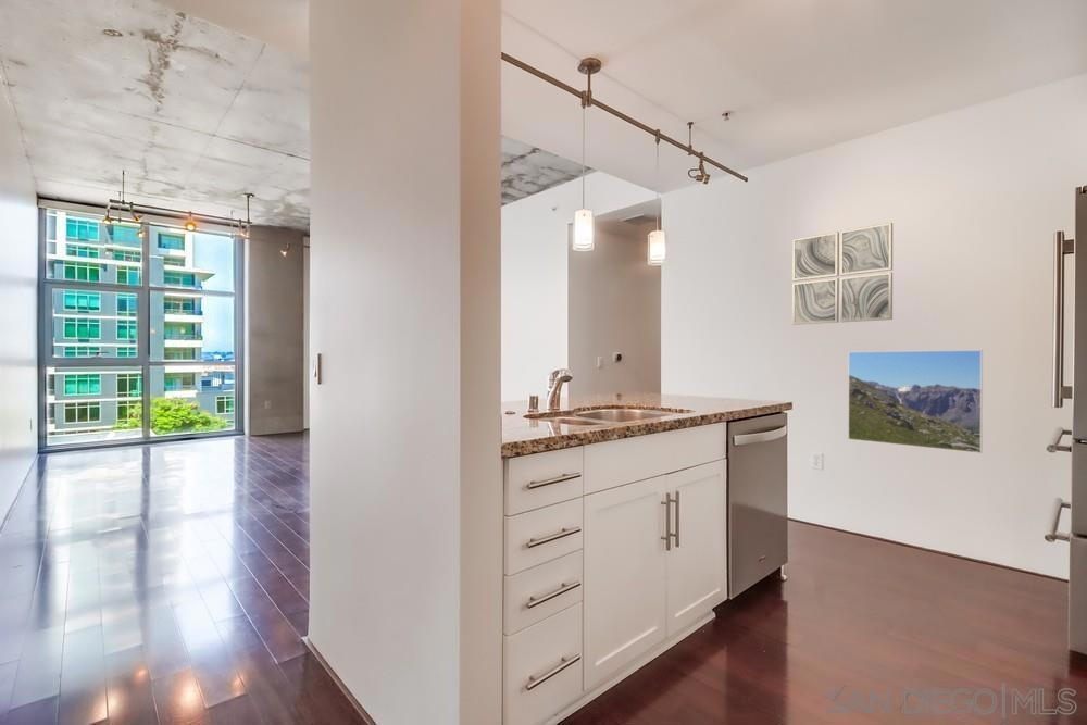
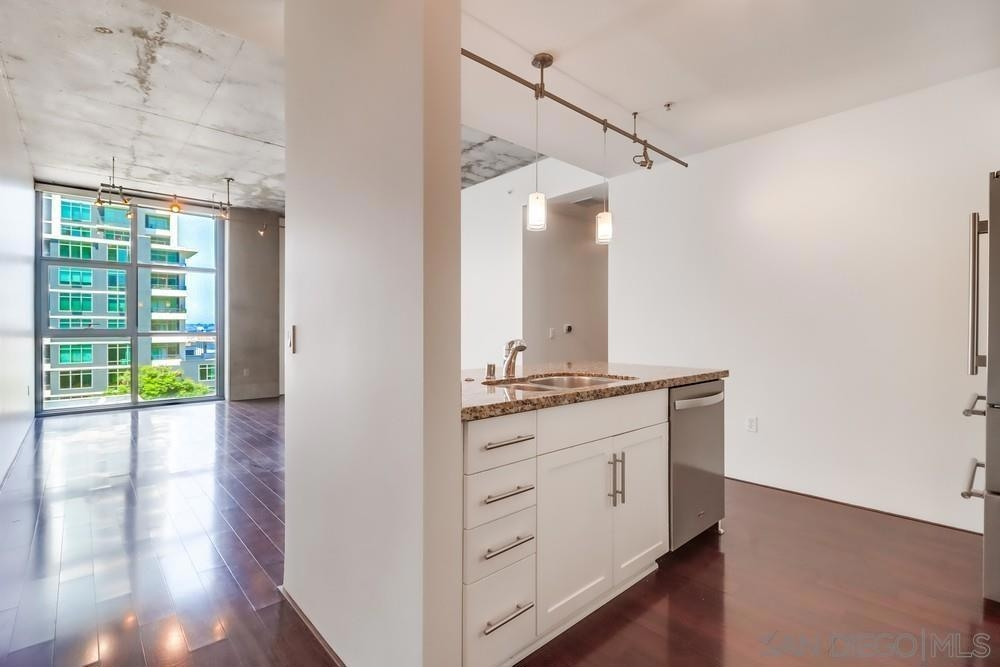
- wall art [791,222,894,326]
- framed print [847,349,984,454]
